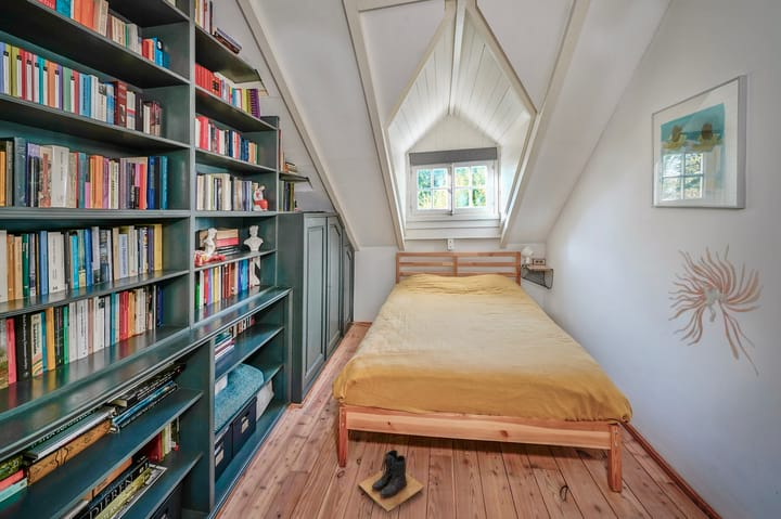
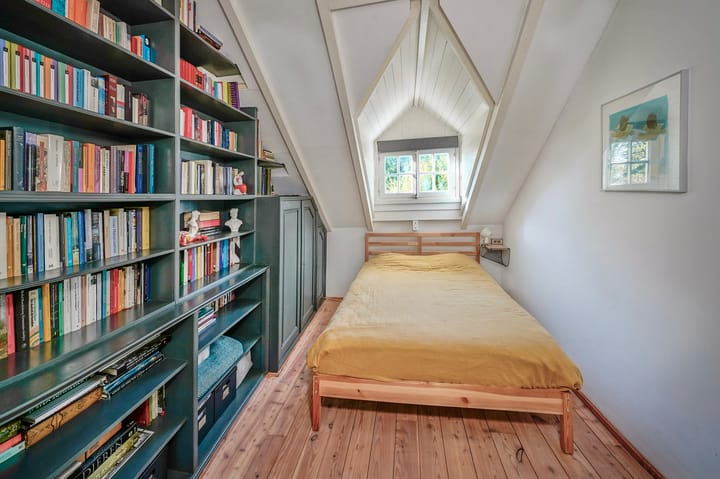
- boots [357,449,425,514]
- wall sculpture [667,243,765,377]
